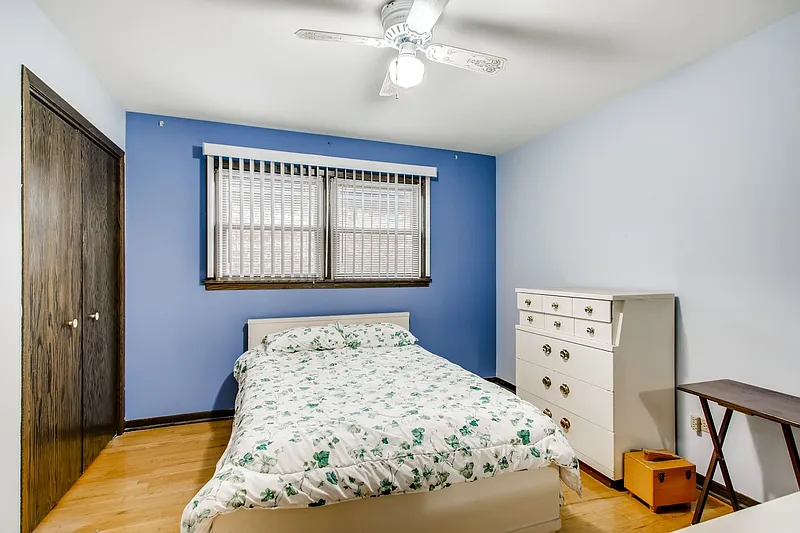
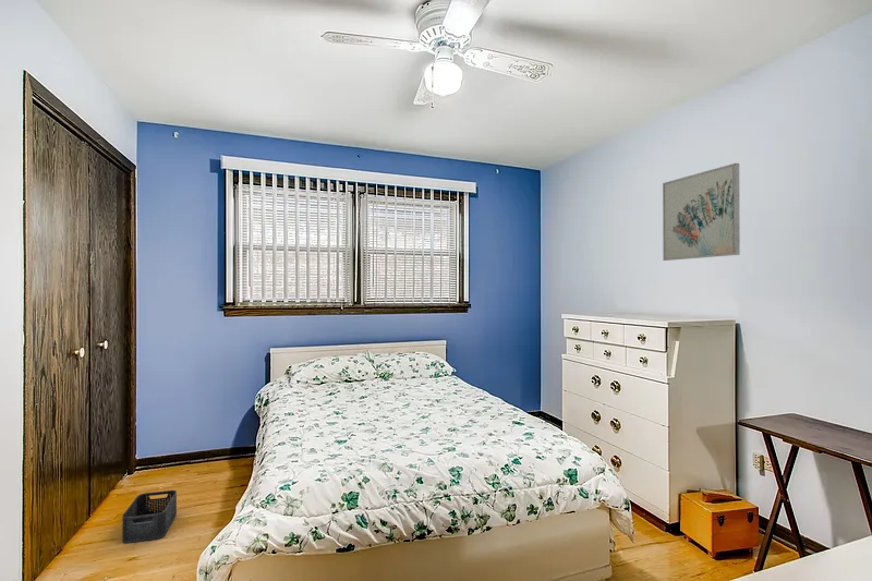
+ storage bin [121,489,178,544]
+ wall art [662,162,741,262]
